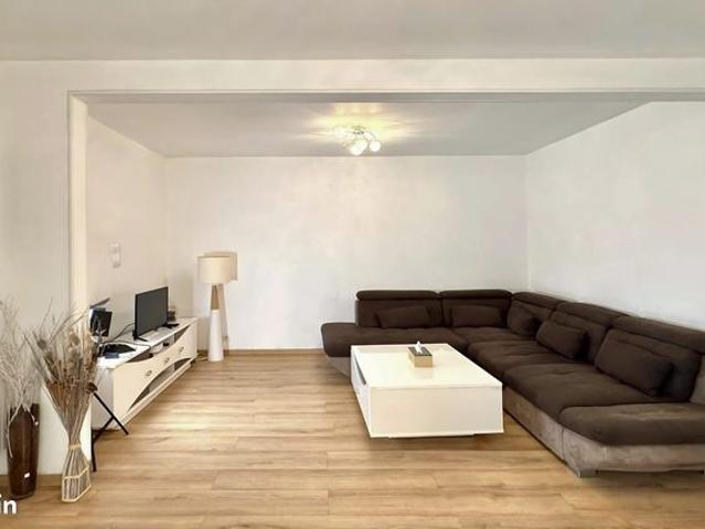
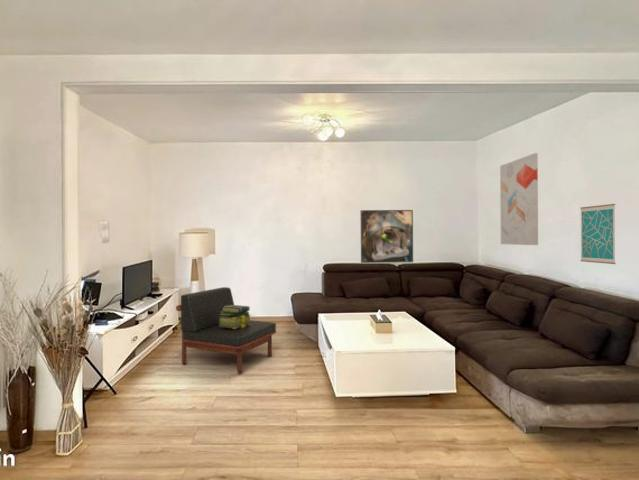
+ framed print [360,209,414,264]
+ wall art [579,203,617,265]
+ armchair [175,286,277,374]
+ wall art [499,152,539,246]
+ stack of books [219,304,252,329]
